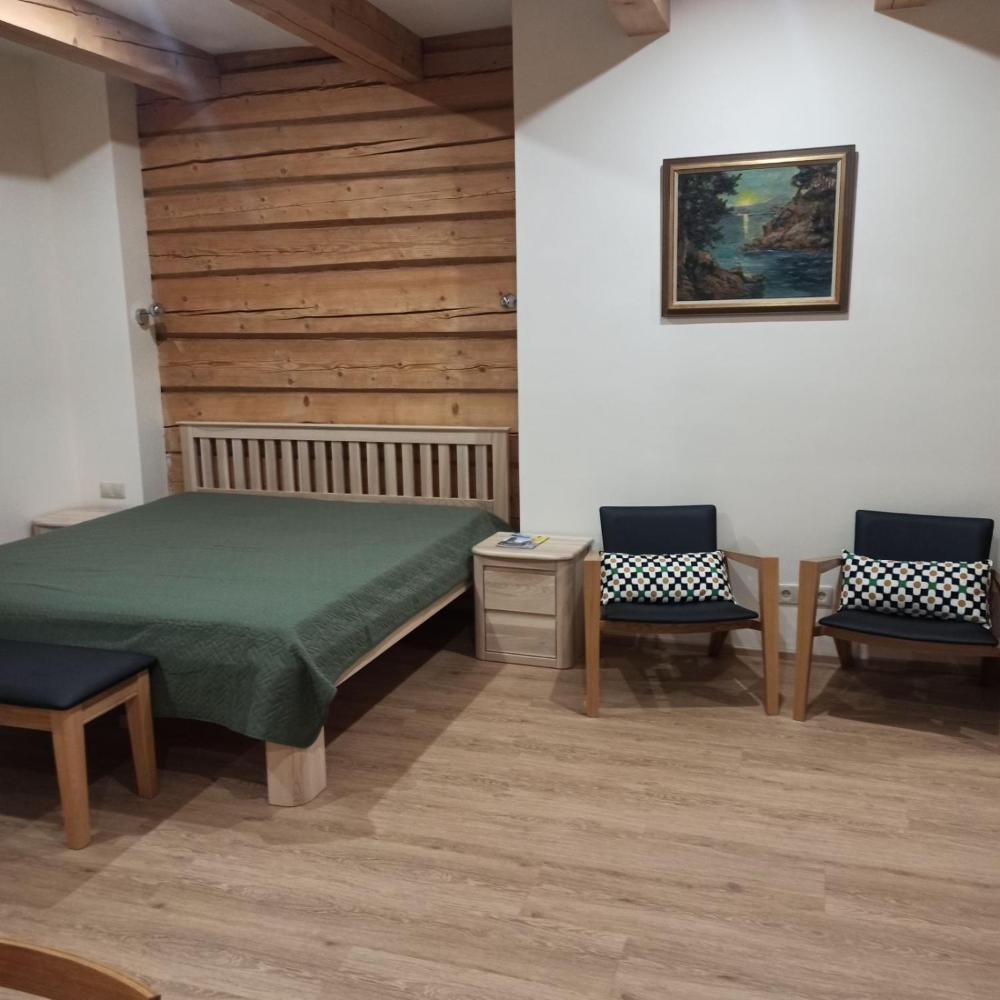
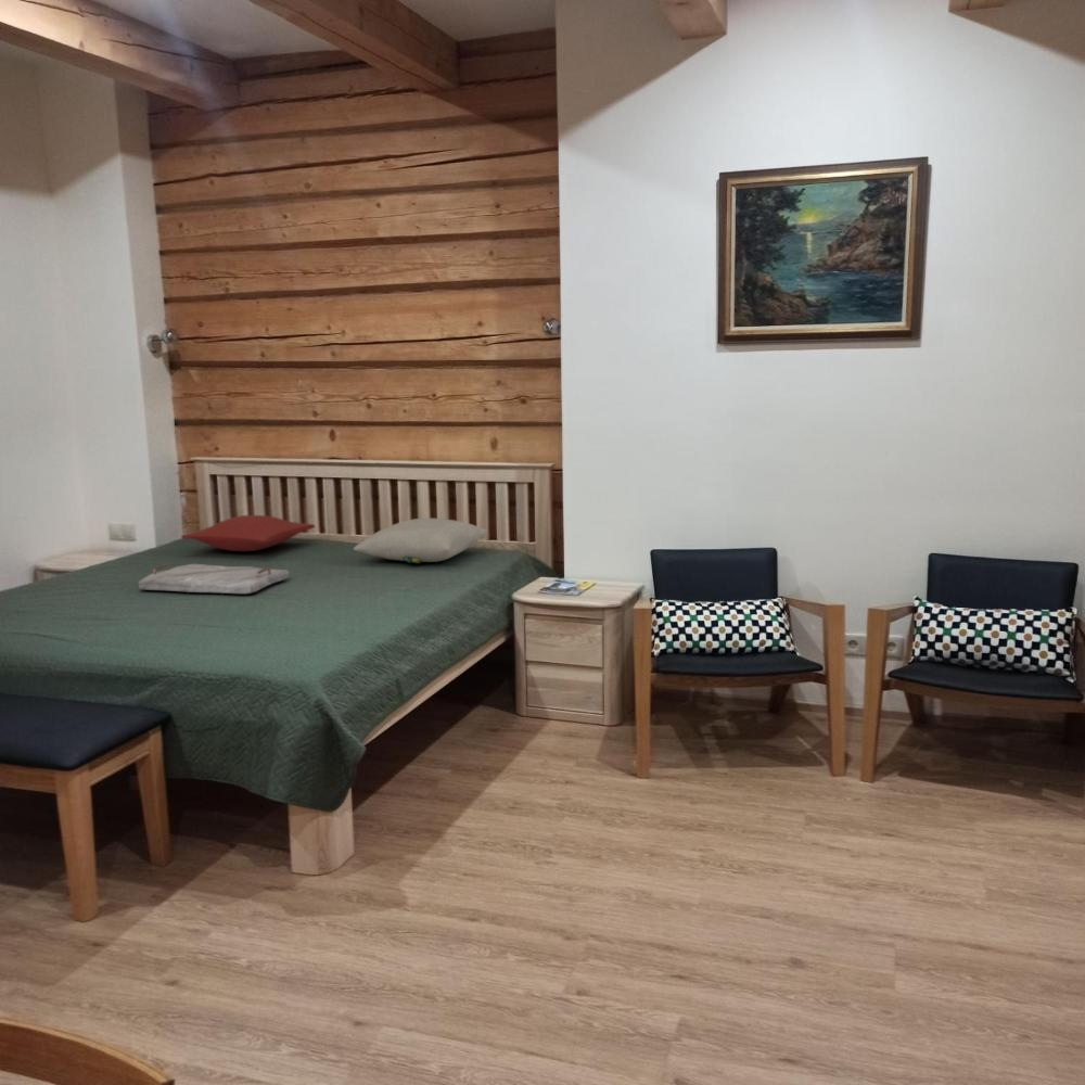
+ pillow [180,514,316,552]
+ pillow [353,518,489,564]
+ serving tray [137,563,290,595]
